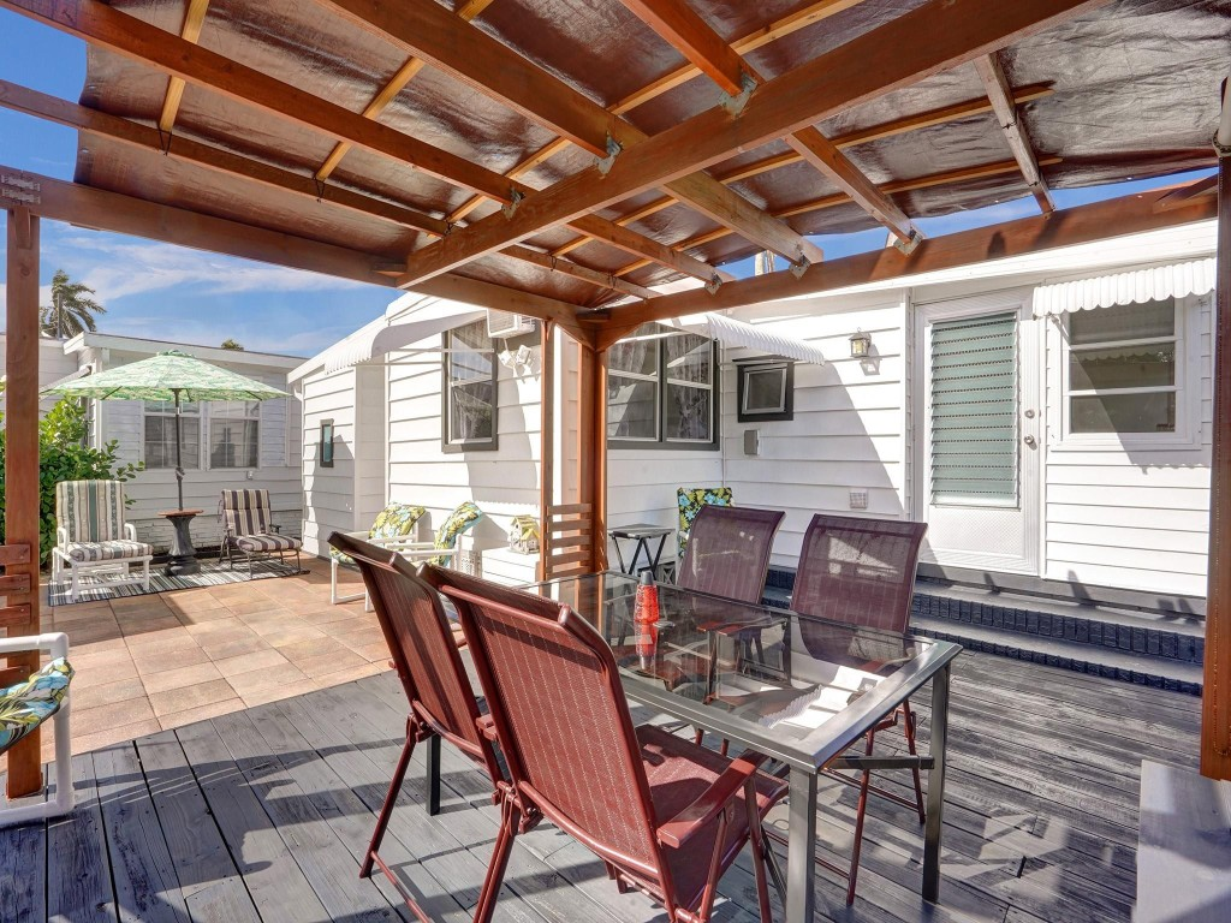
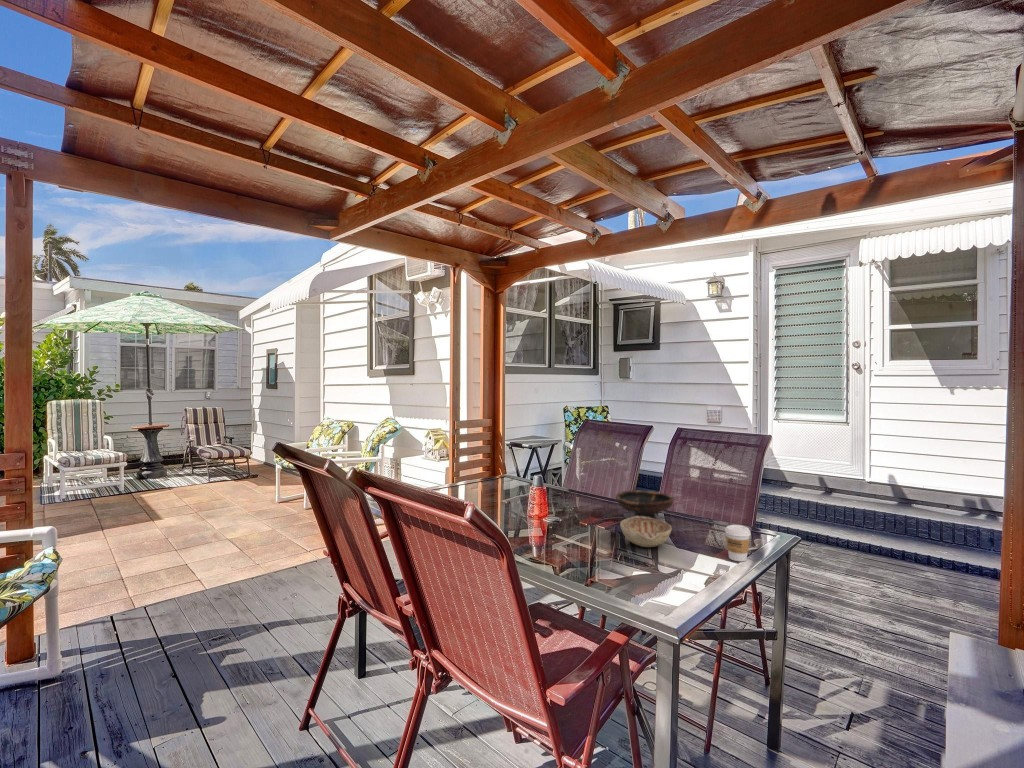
+ coffee cup [724,524,752,562]
+ decorative bowl [619,516,673,548]
+ bowl [614,489,675,523]
